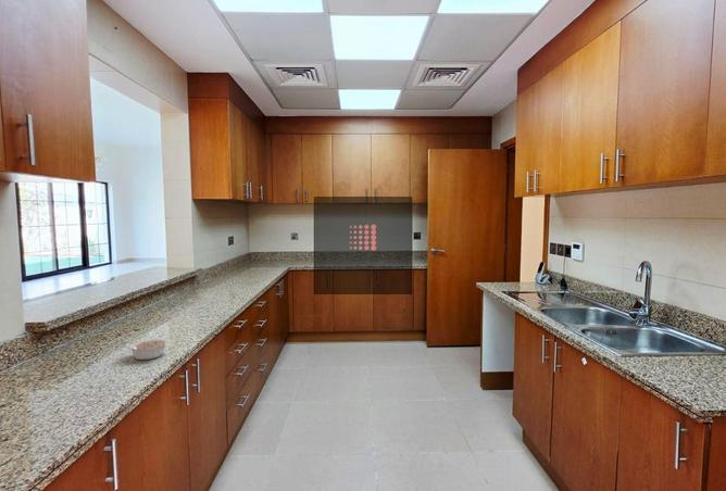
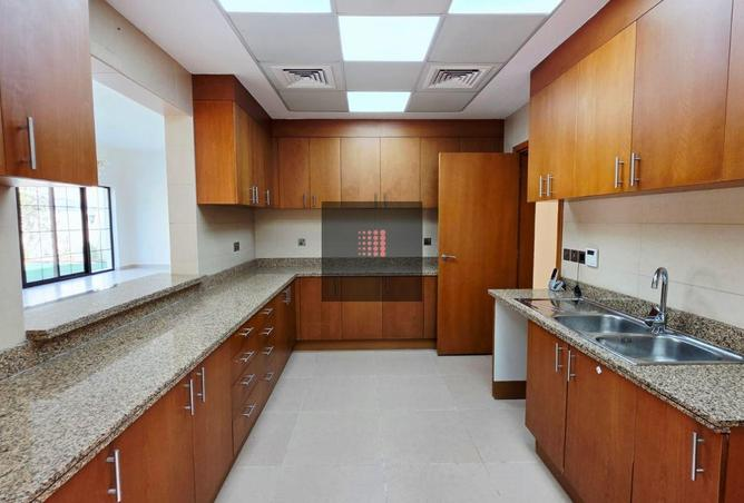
- legume [127,338,170,361]
